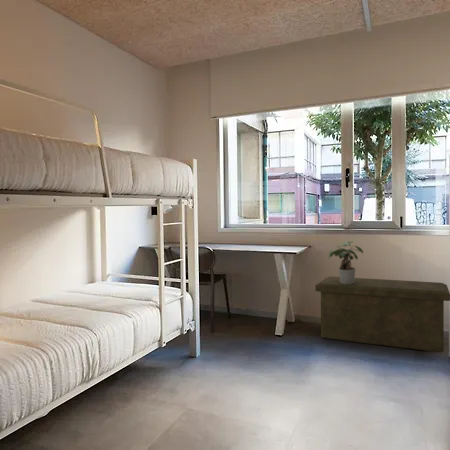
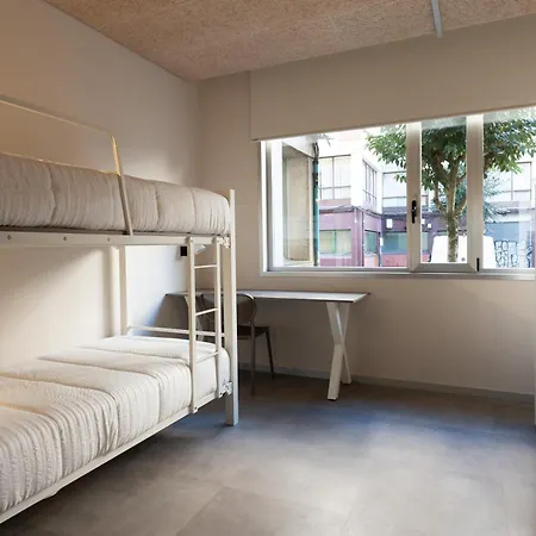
- storage bench [314,276,450,353]
- potted plant [327,241,364,284]
